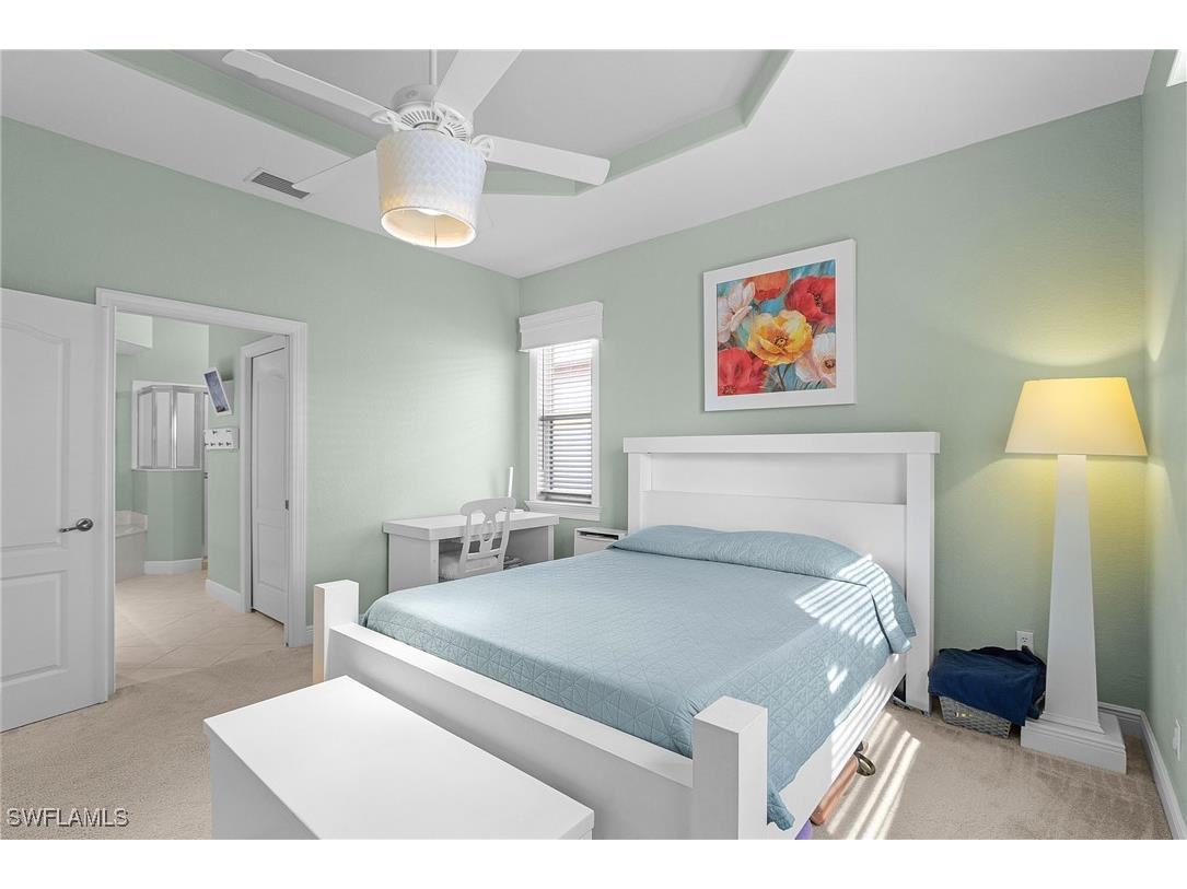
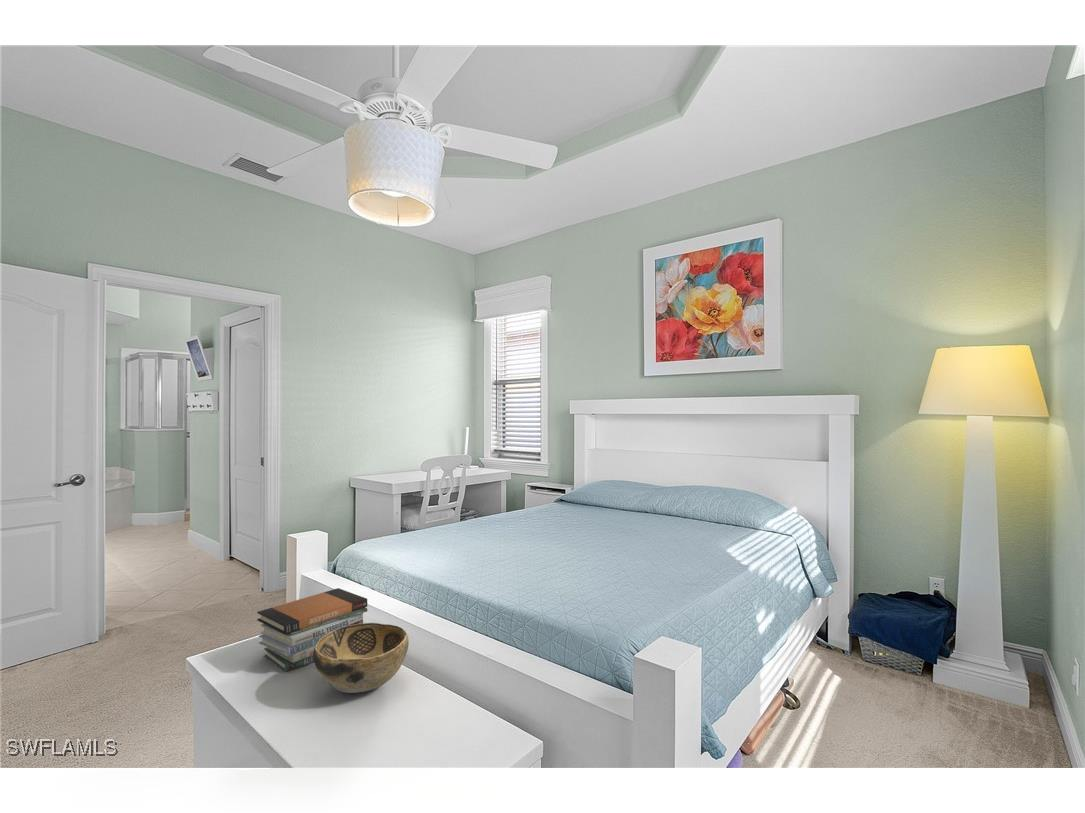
+ book stack [256,587,368,673]
+ decorative bowl [313,622,410,694]
